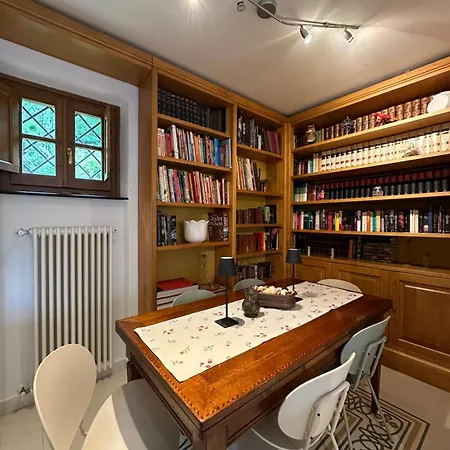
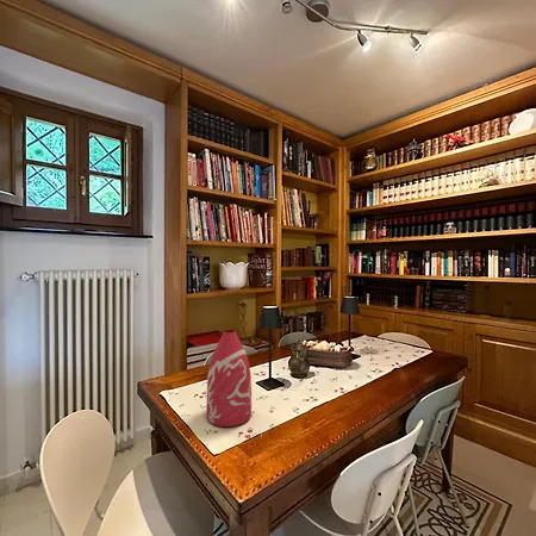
+ bottle [206,329,253,428]
